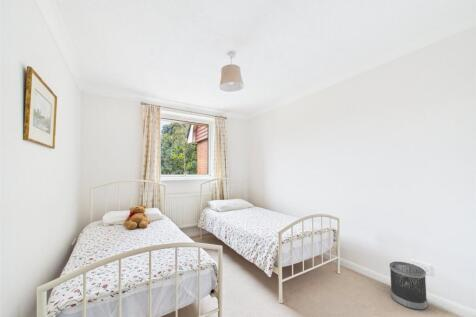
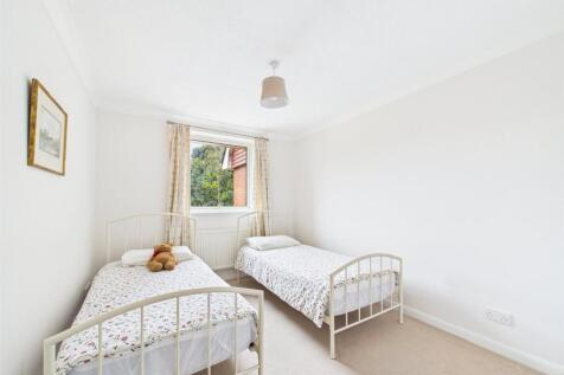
- wastebasket [388,261,429,311]
